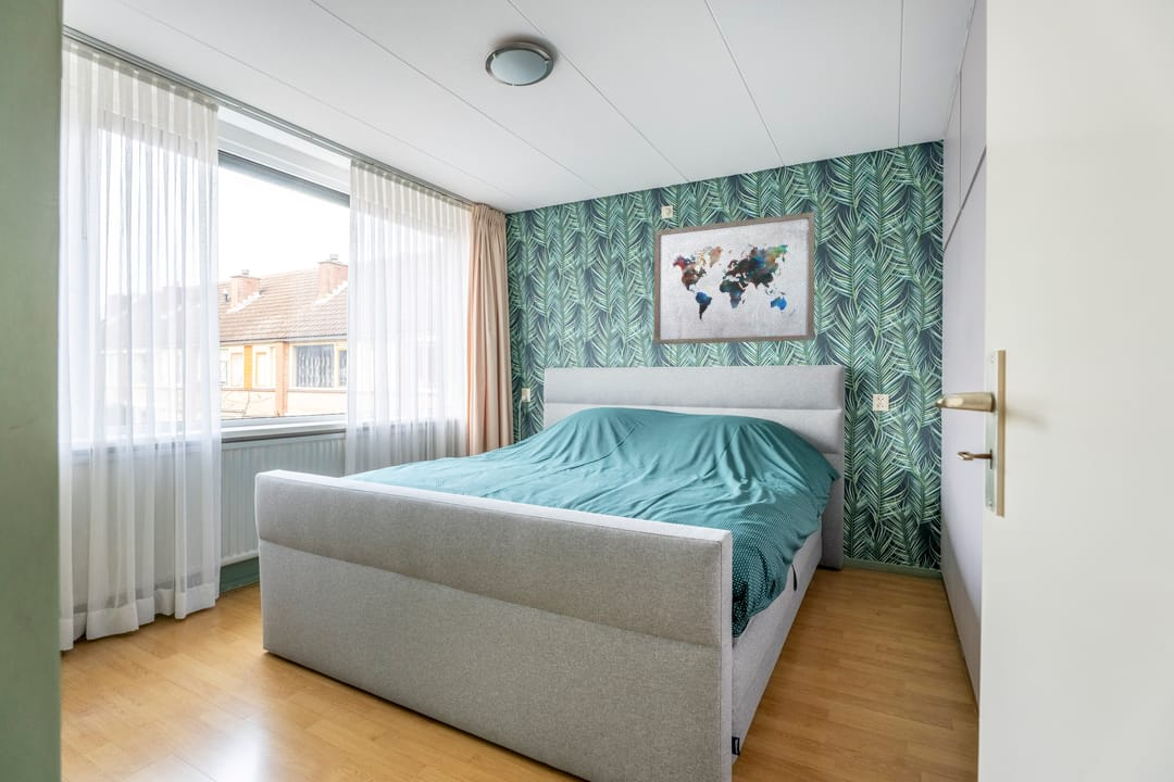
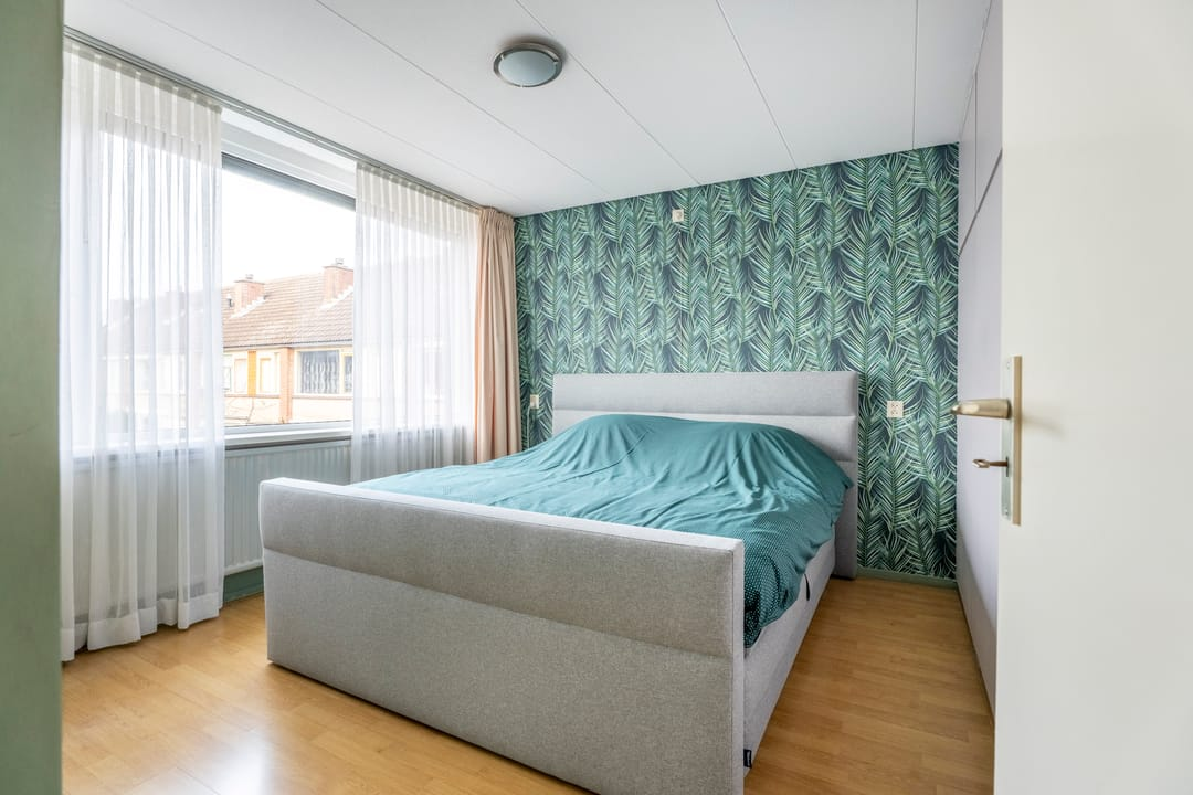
- wall art [653,211,816,345]
